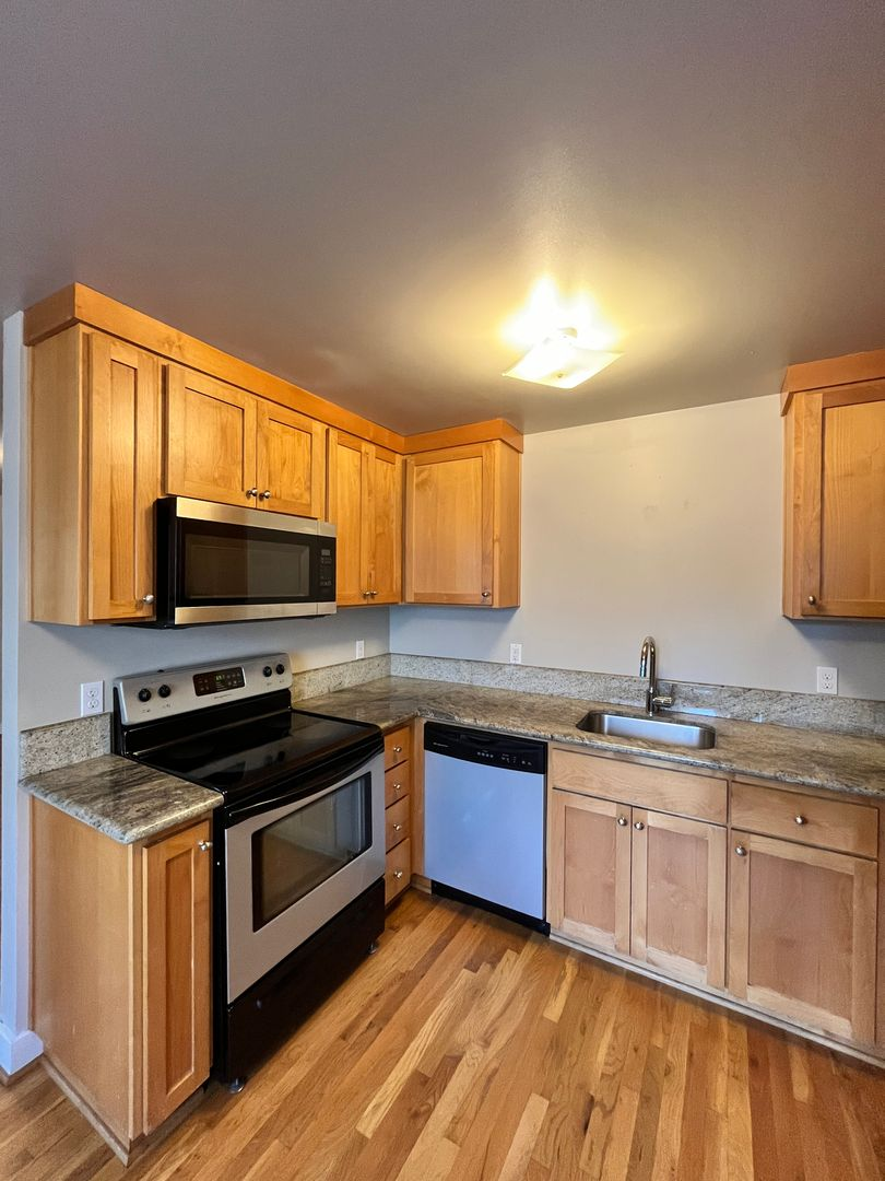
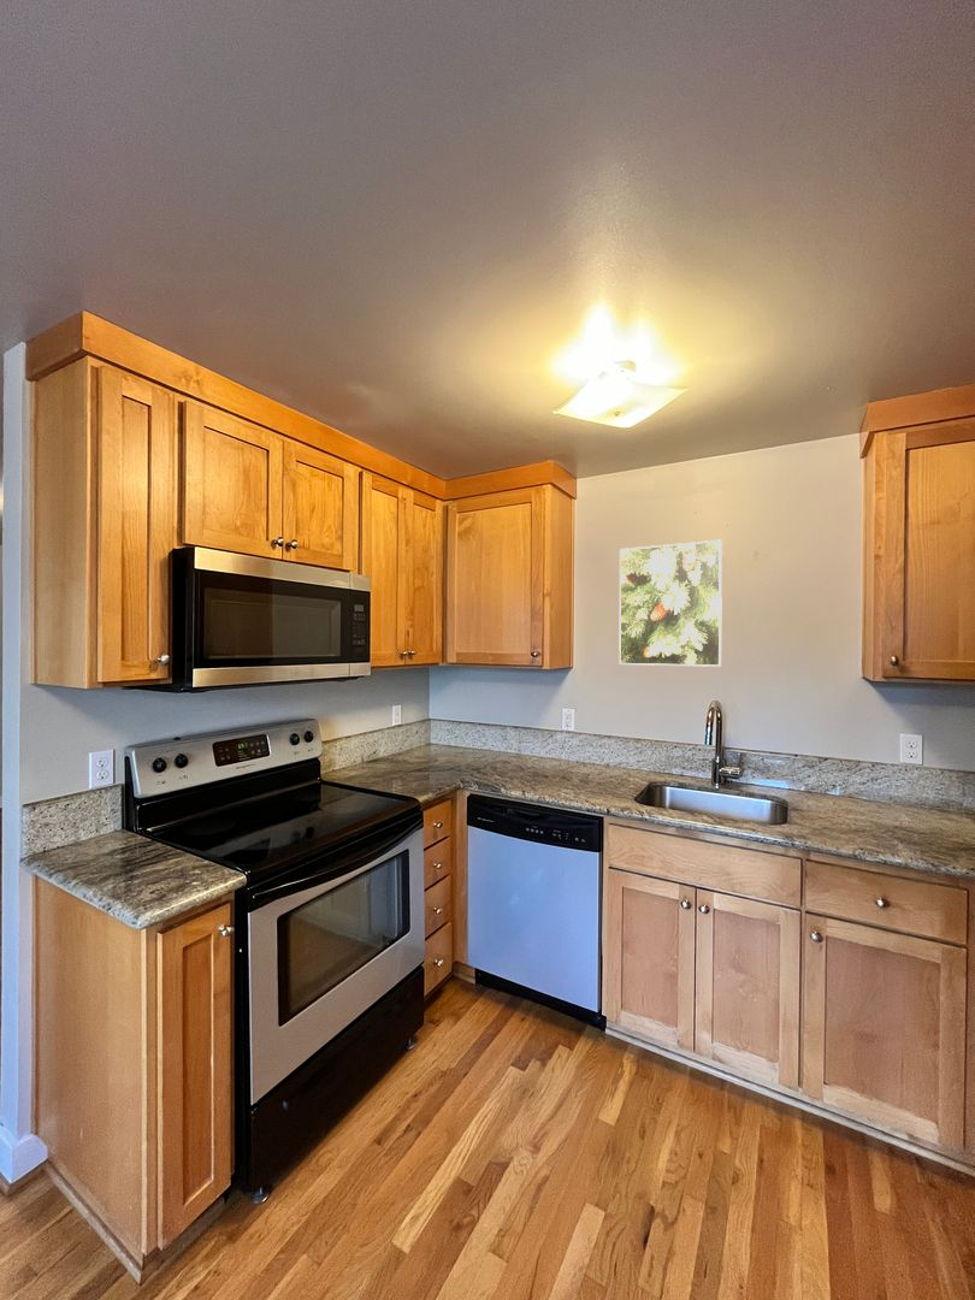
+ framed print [618,539,723,668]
